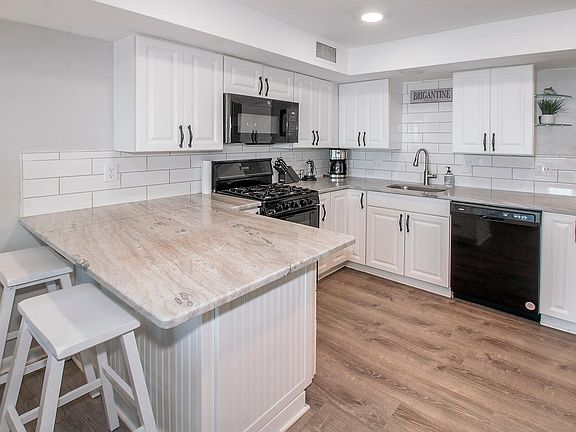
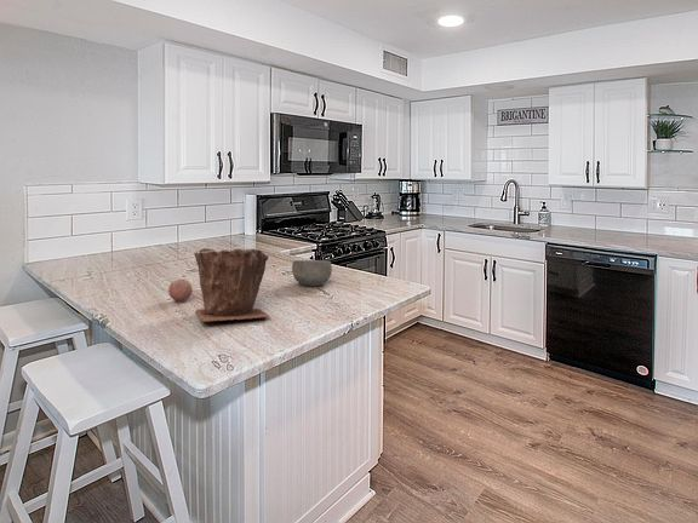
+ plant pot [193,247,271,323]
+ bowl [291,259,333,287]
+ fruit [167,278,194,303]
